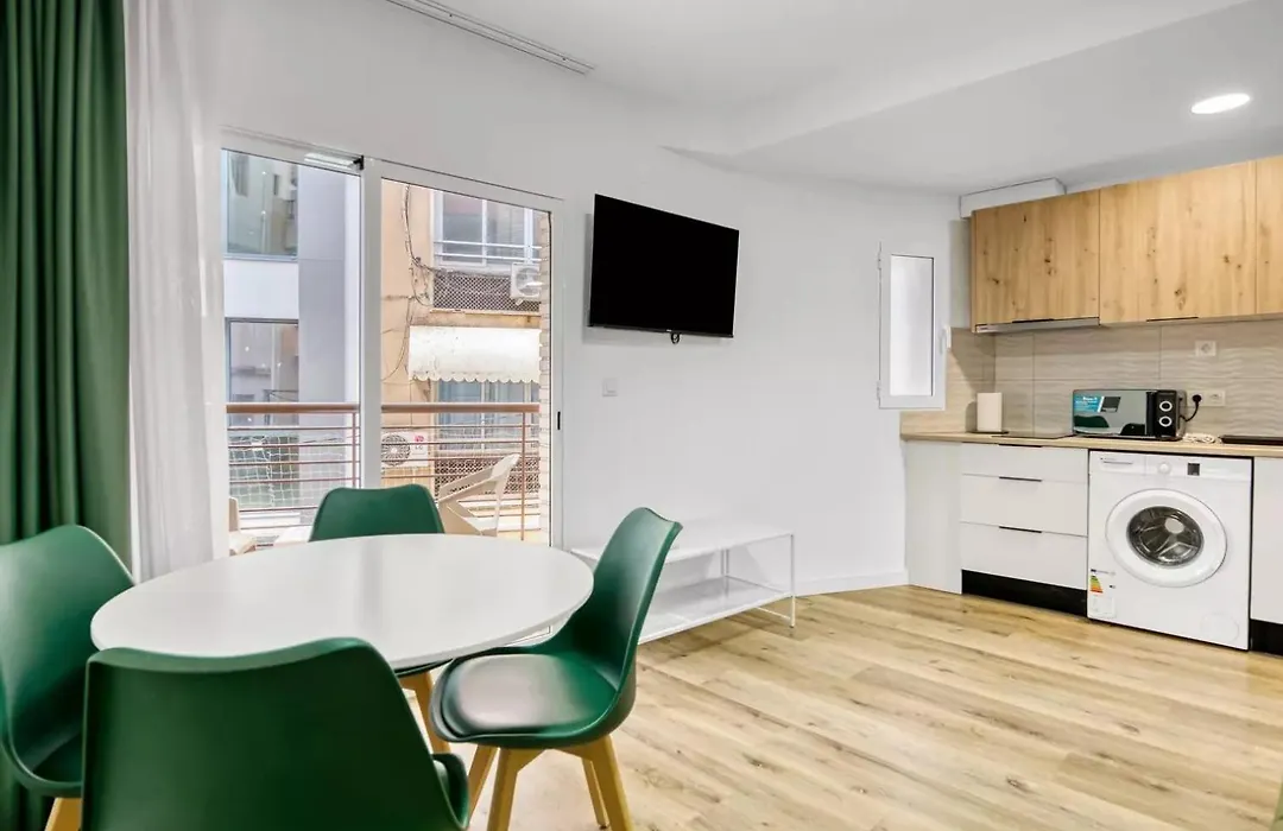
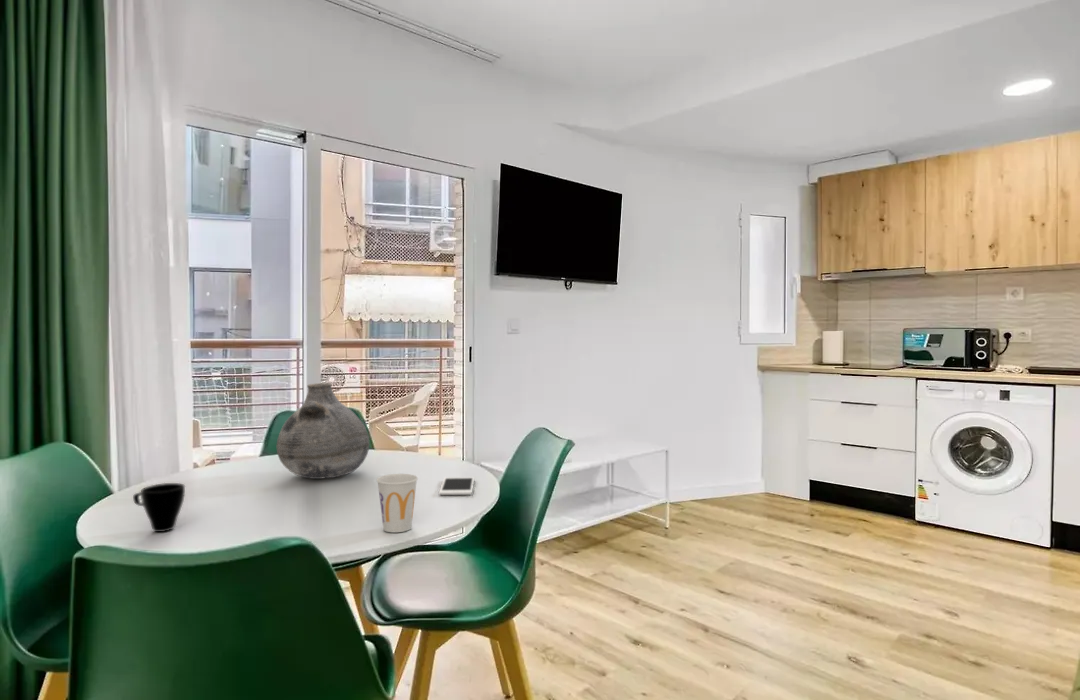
+ cup [132,482,186,533]
+ cell phone [438,476,475,496]
+ vase [276,382,371,480]
+ cup [376,473,419,533]
